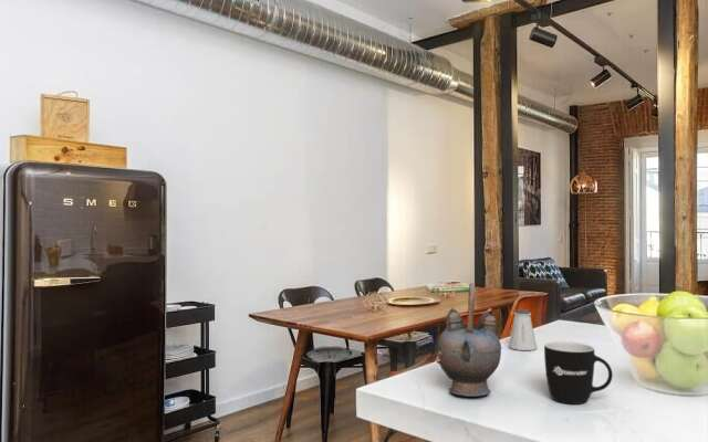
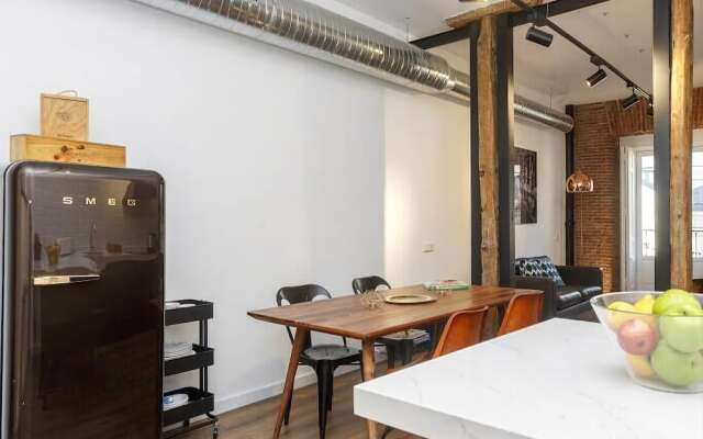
- teapot [436,282,502,398]
- saltshaker [508,308,538,351]
- mug [543,340,614,406]
